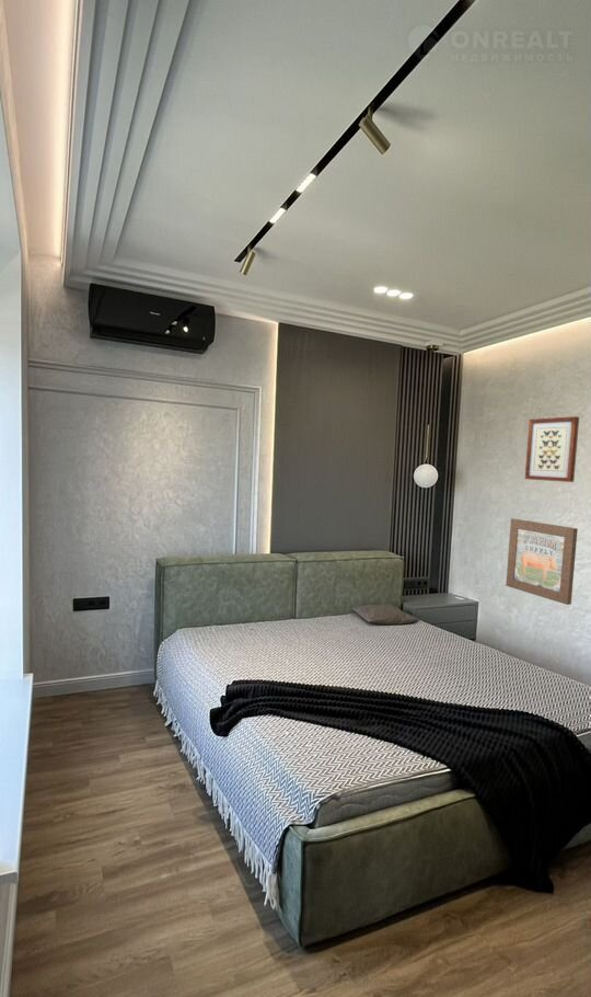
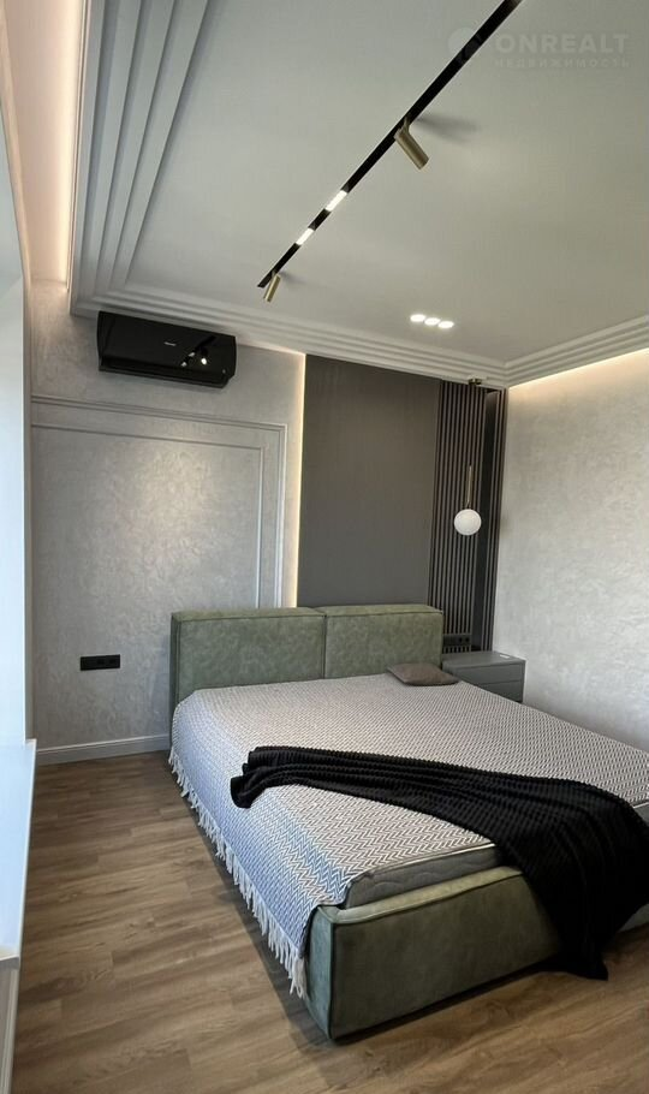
- wall art [505,518,579,606]
- wall art [524,415,580,483]
